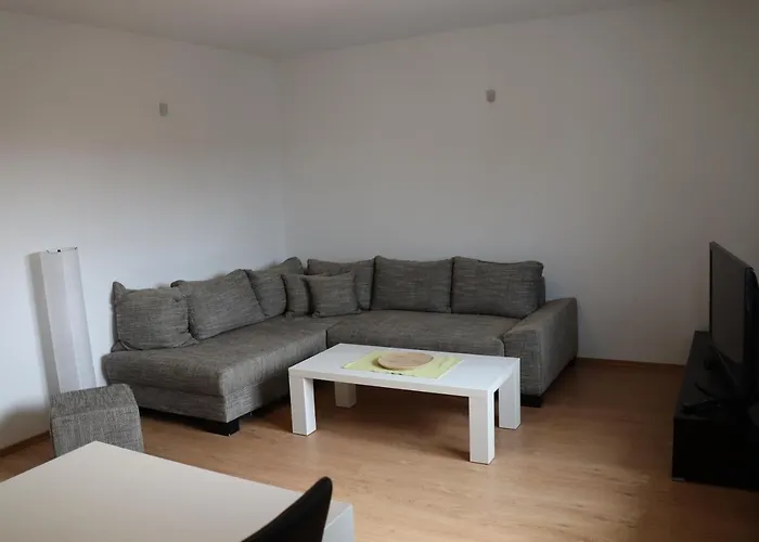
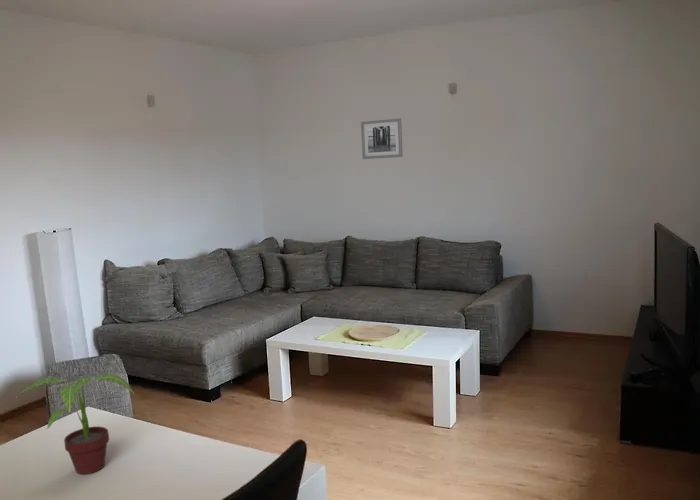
+ potted plant [16,373,135,475]
+ wall art [360,118,404,160]
